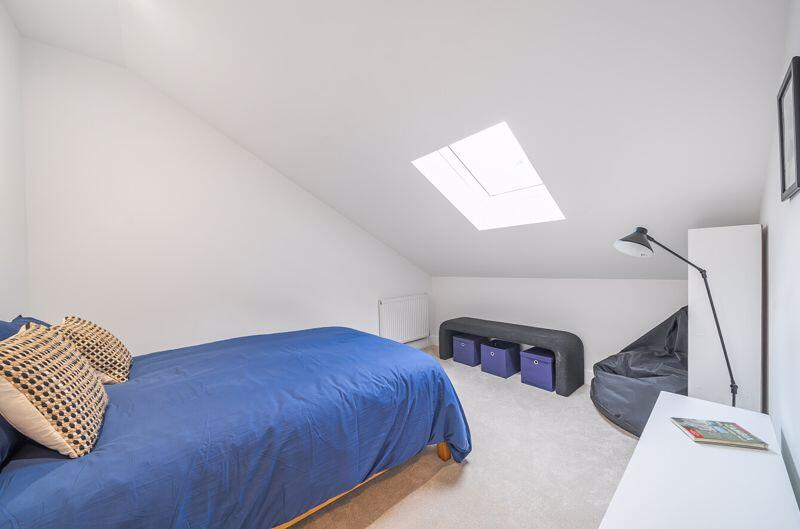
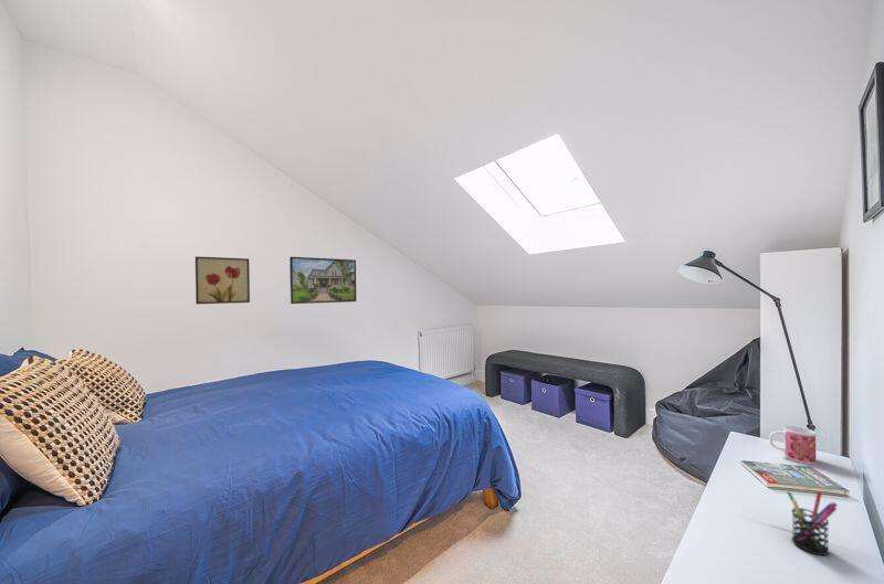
+ pen holder [786,490,839,556]
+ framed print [288,256,357,305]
+ mug [768,424,817,465]
+ wall art [194,255,251,305]
